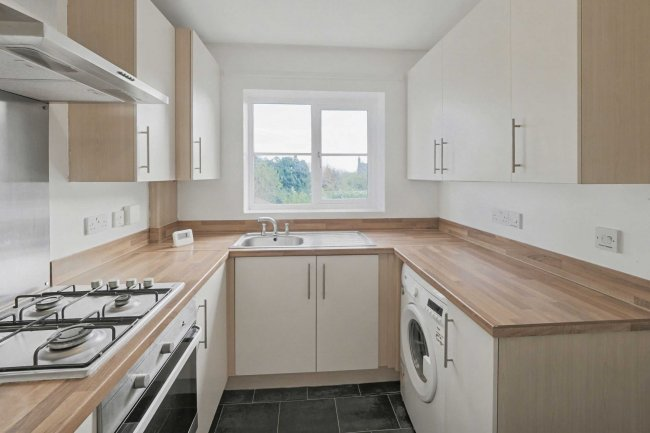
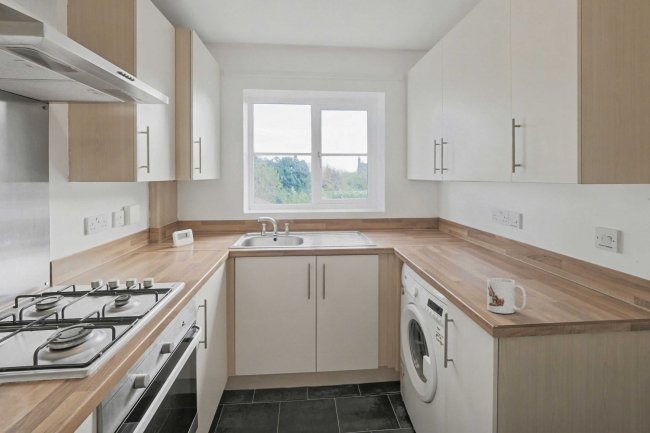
+ mug [486,277,527,314]
